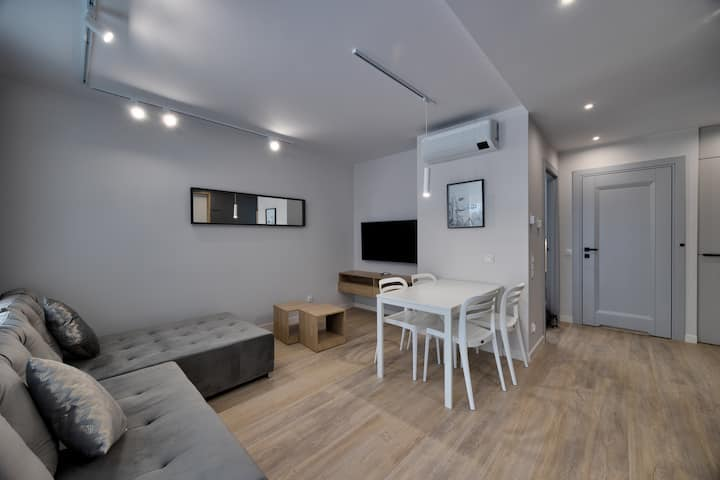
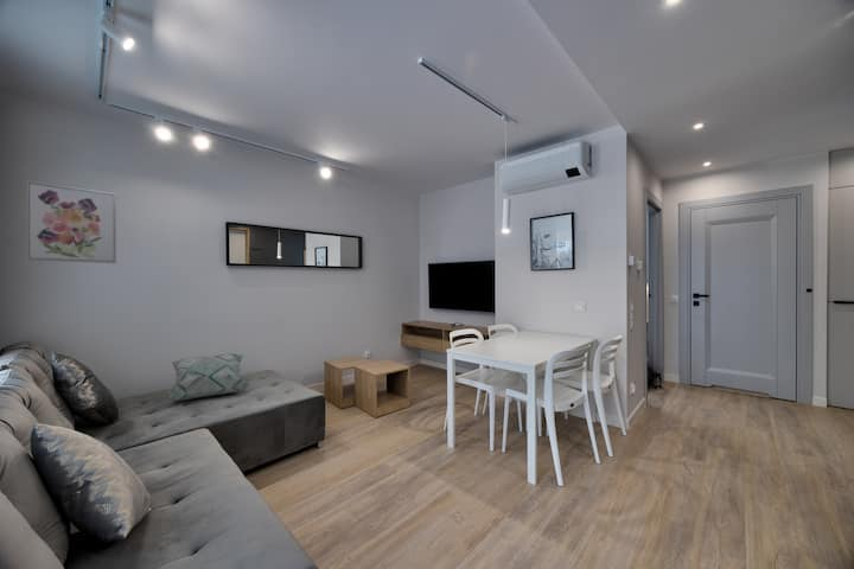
+ decorative pillow [162,352,250,402]
+ wall art [26,180,117,264]
